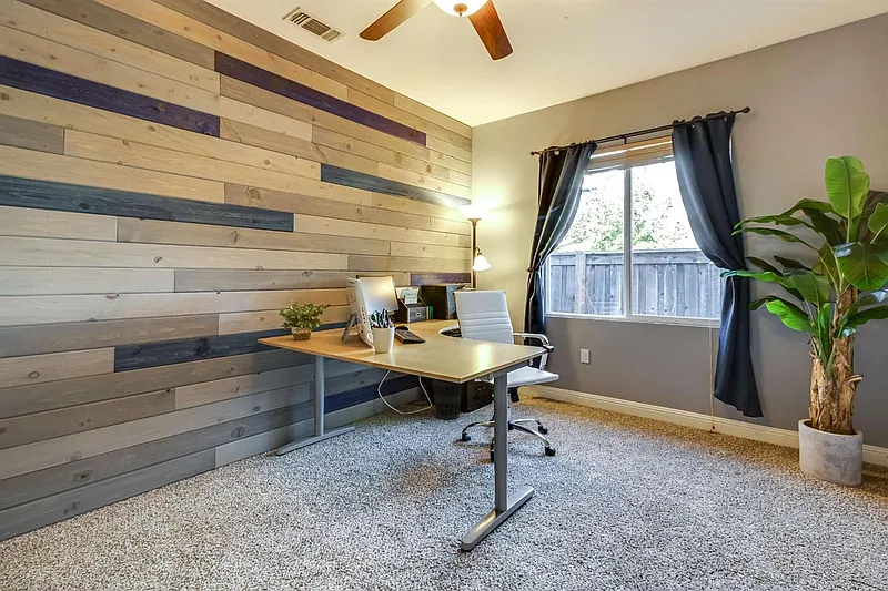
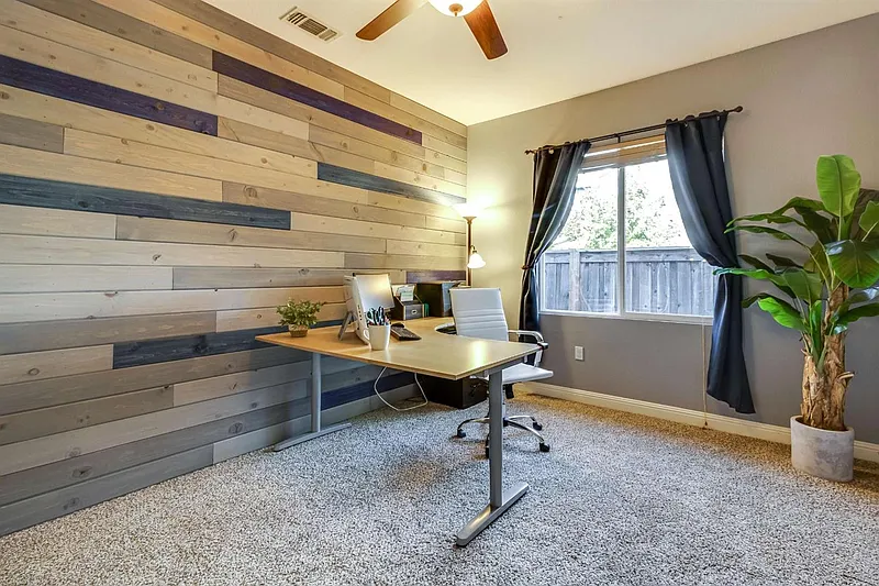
- wastebasket [431,379,464,420]
